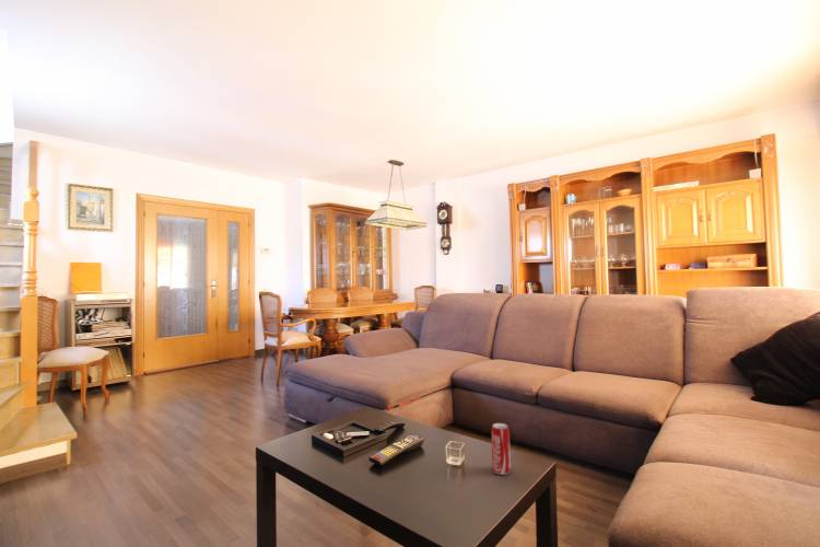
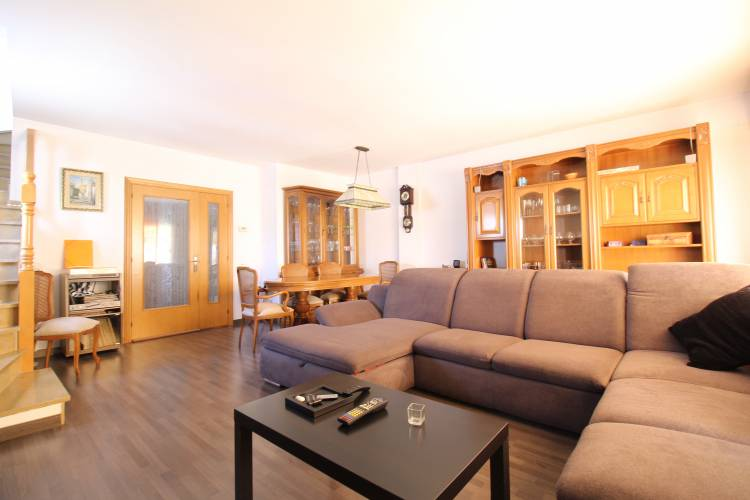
- beverage can [490,422,512,476]
